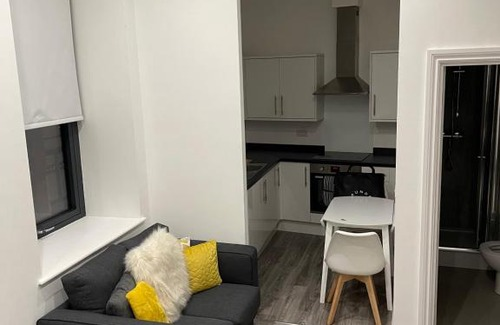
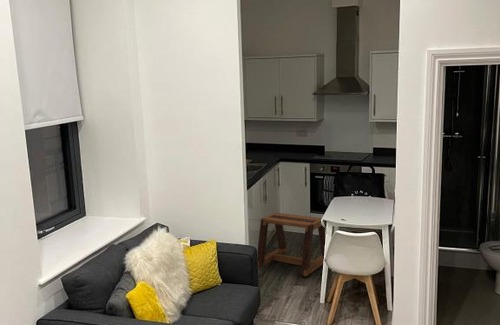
+ stool [257,212,326,277]
